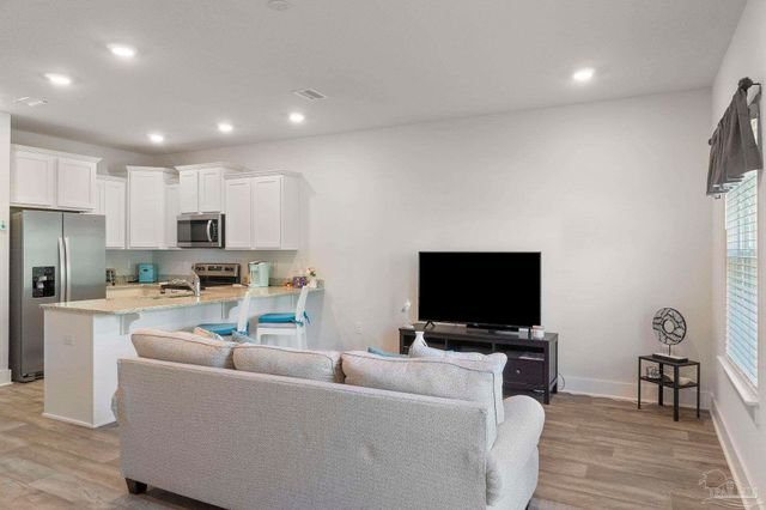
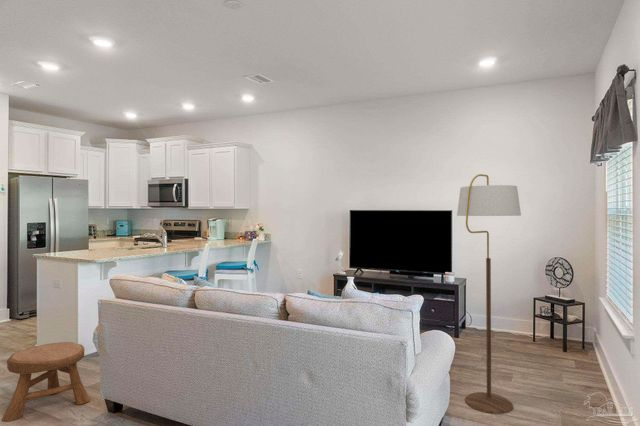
+ stool [1,341,91,423]
+ floor lamp [456,173,522,415]
